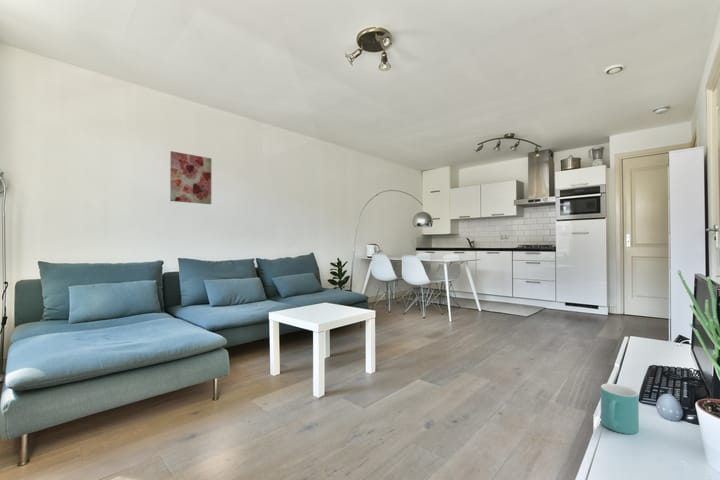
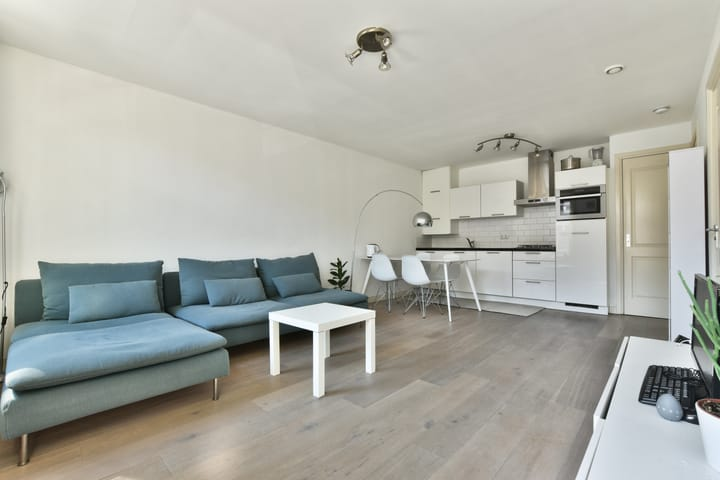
- mug [600,383,640,435]
- wall art [169,150,212,205]
